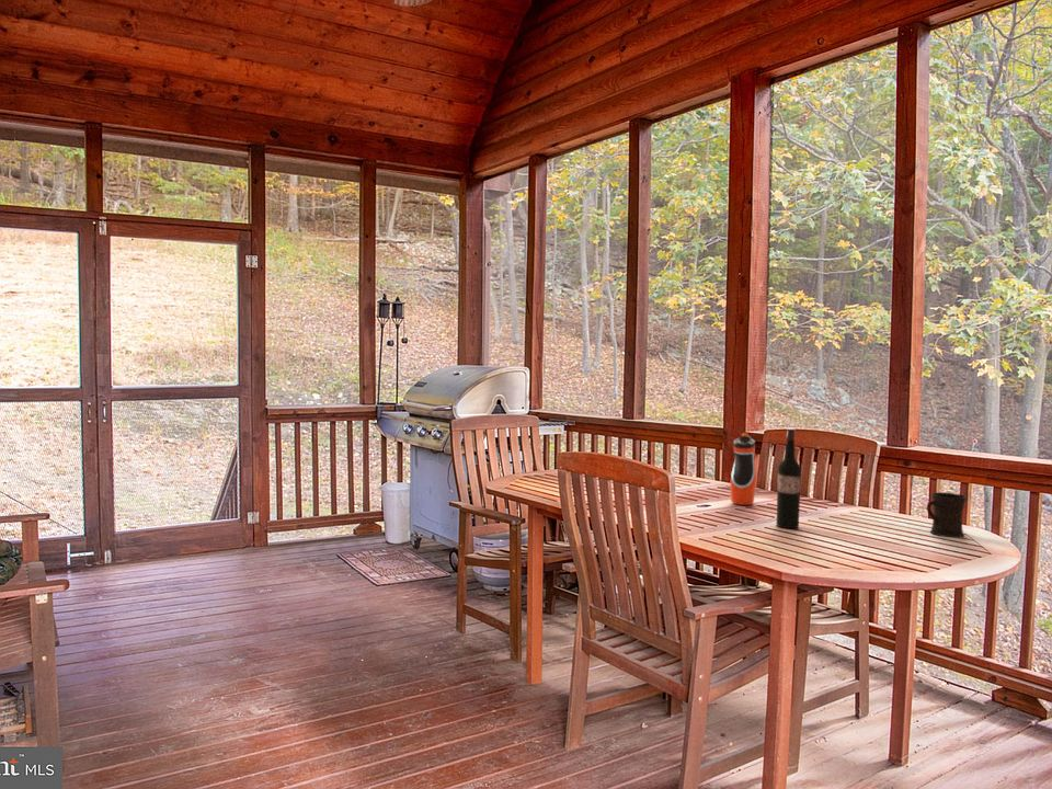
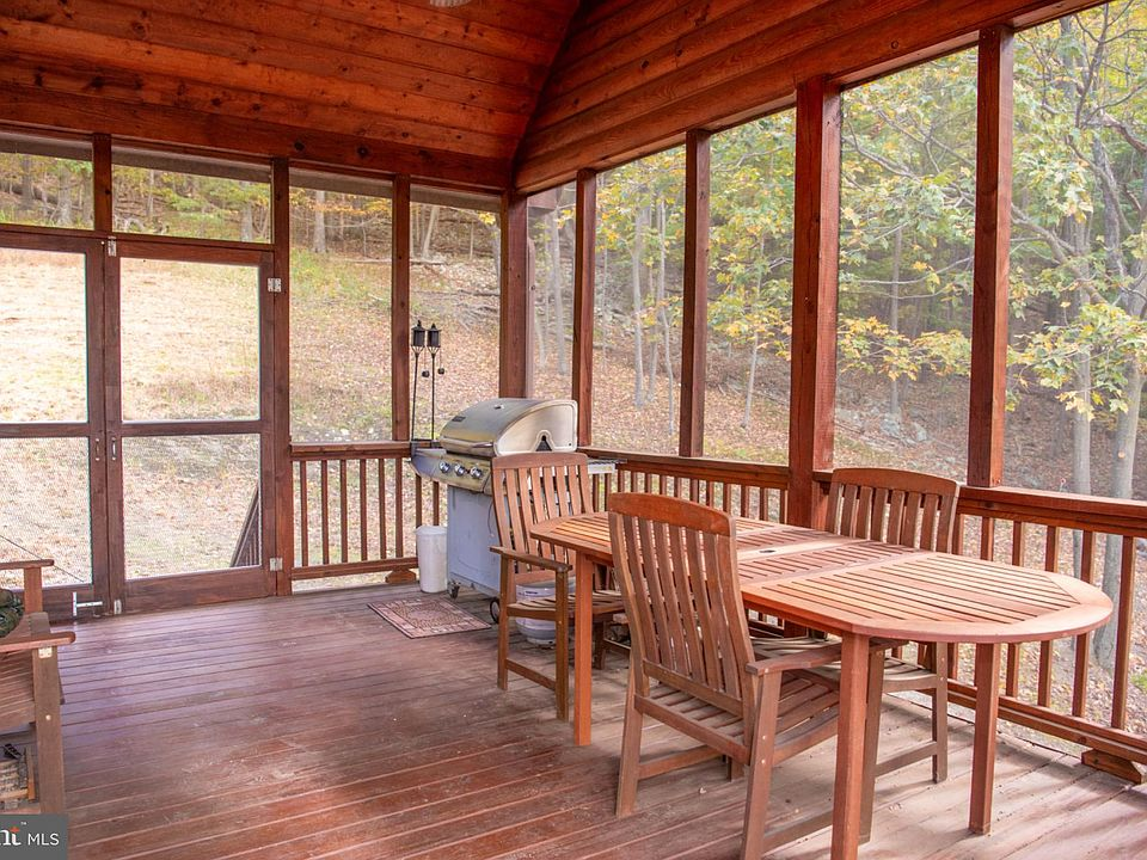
- mug [926,491,968,538]
- wine bottle [775,426,802,529]
- water bottle [729,432,757,506]
